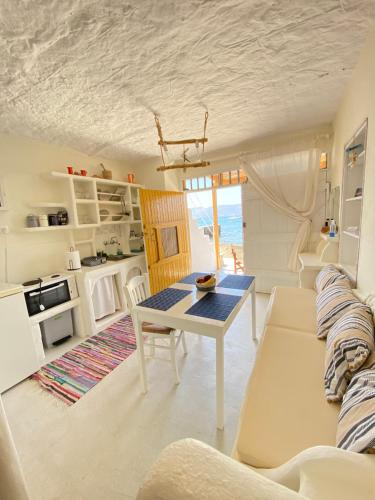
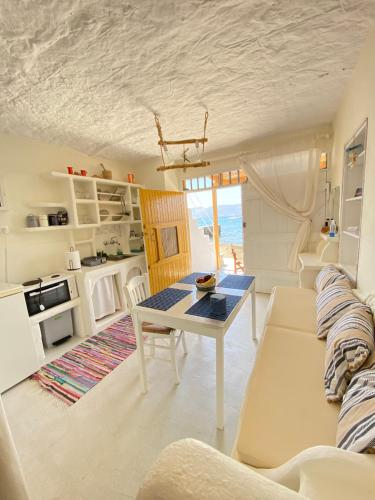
+ candle [209,293,227,316]
